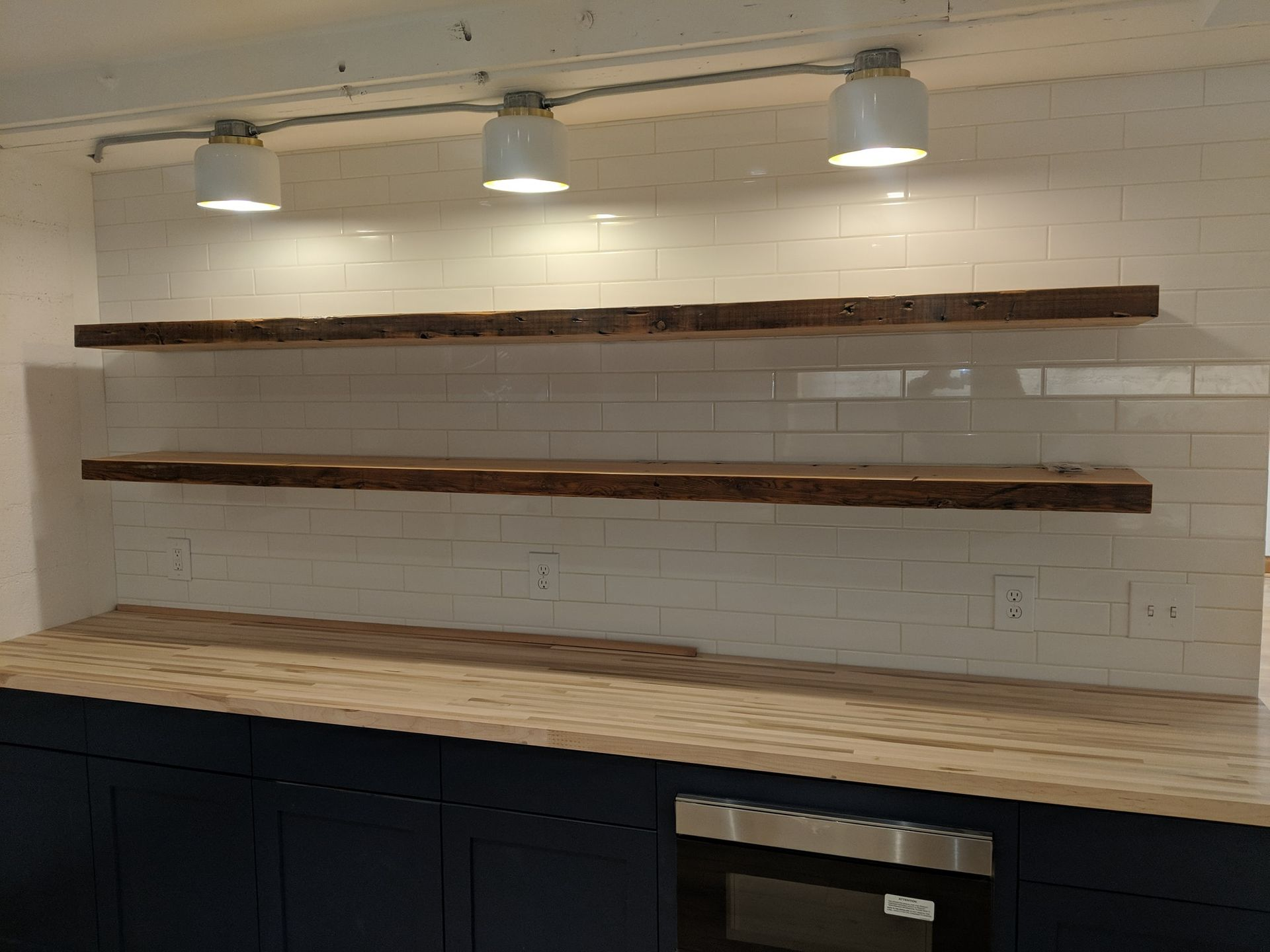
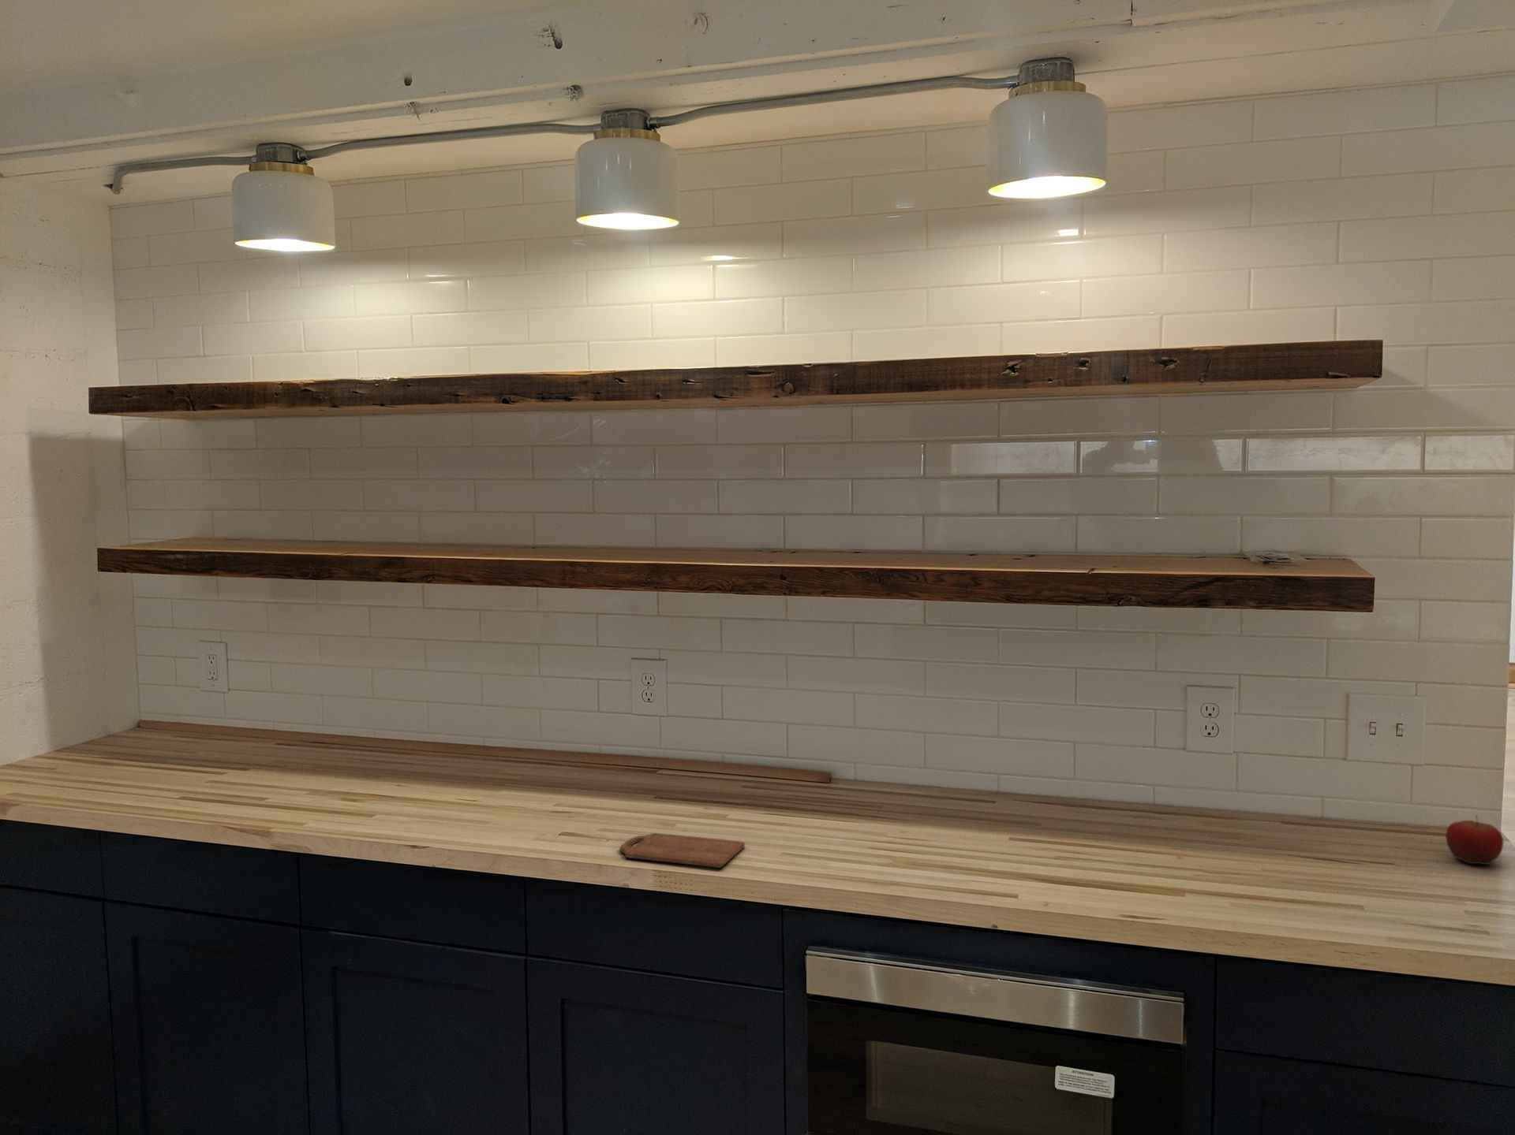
+ cutting board [619,832,746,869]
+ fruit [1445,815,1504,866]
